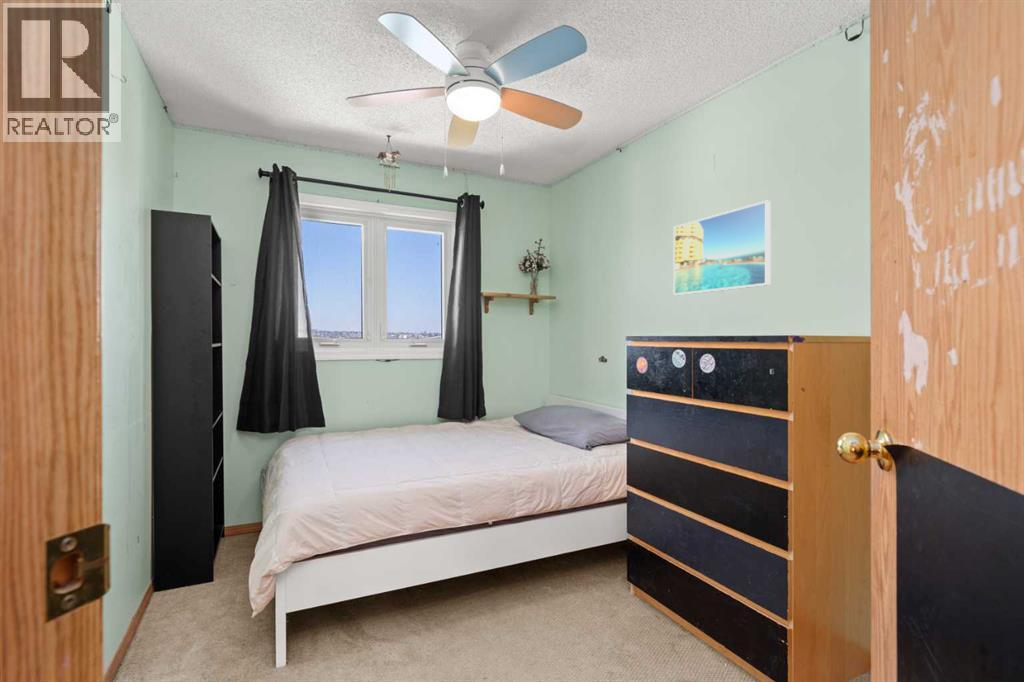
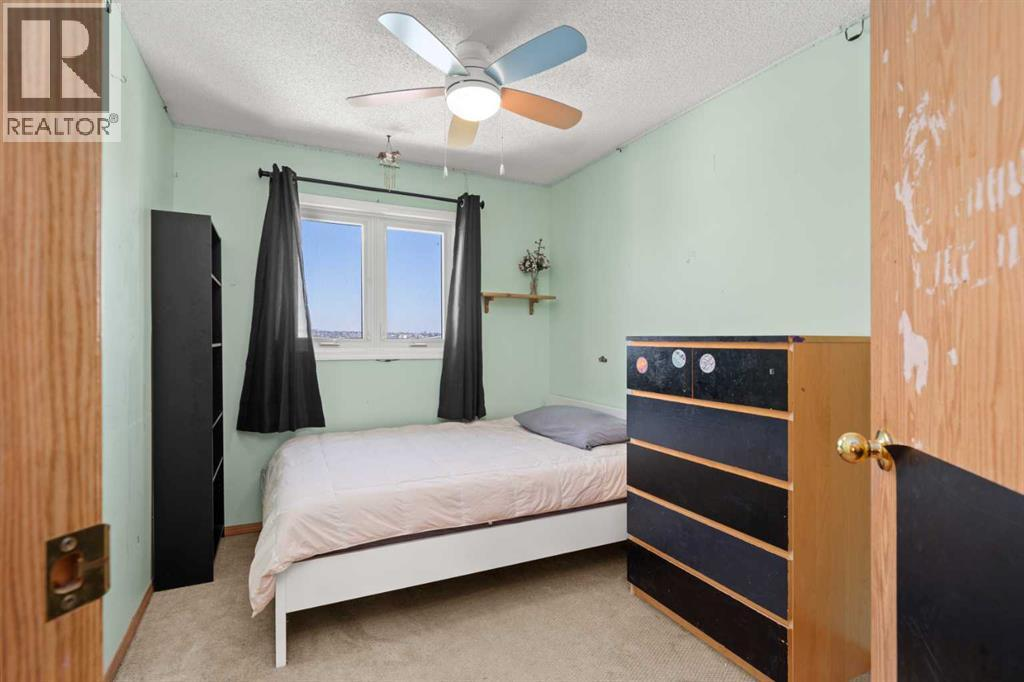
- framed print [673,200,772,296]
